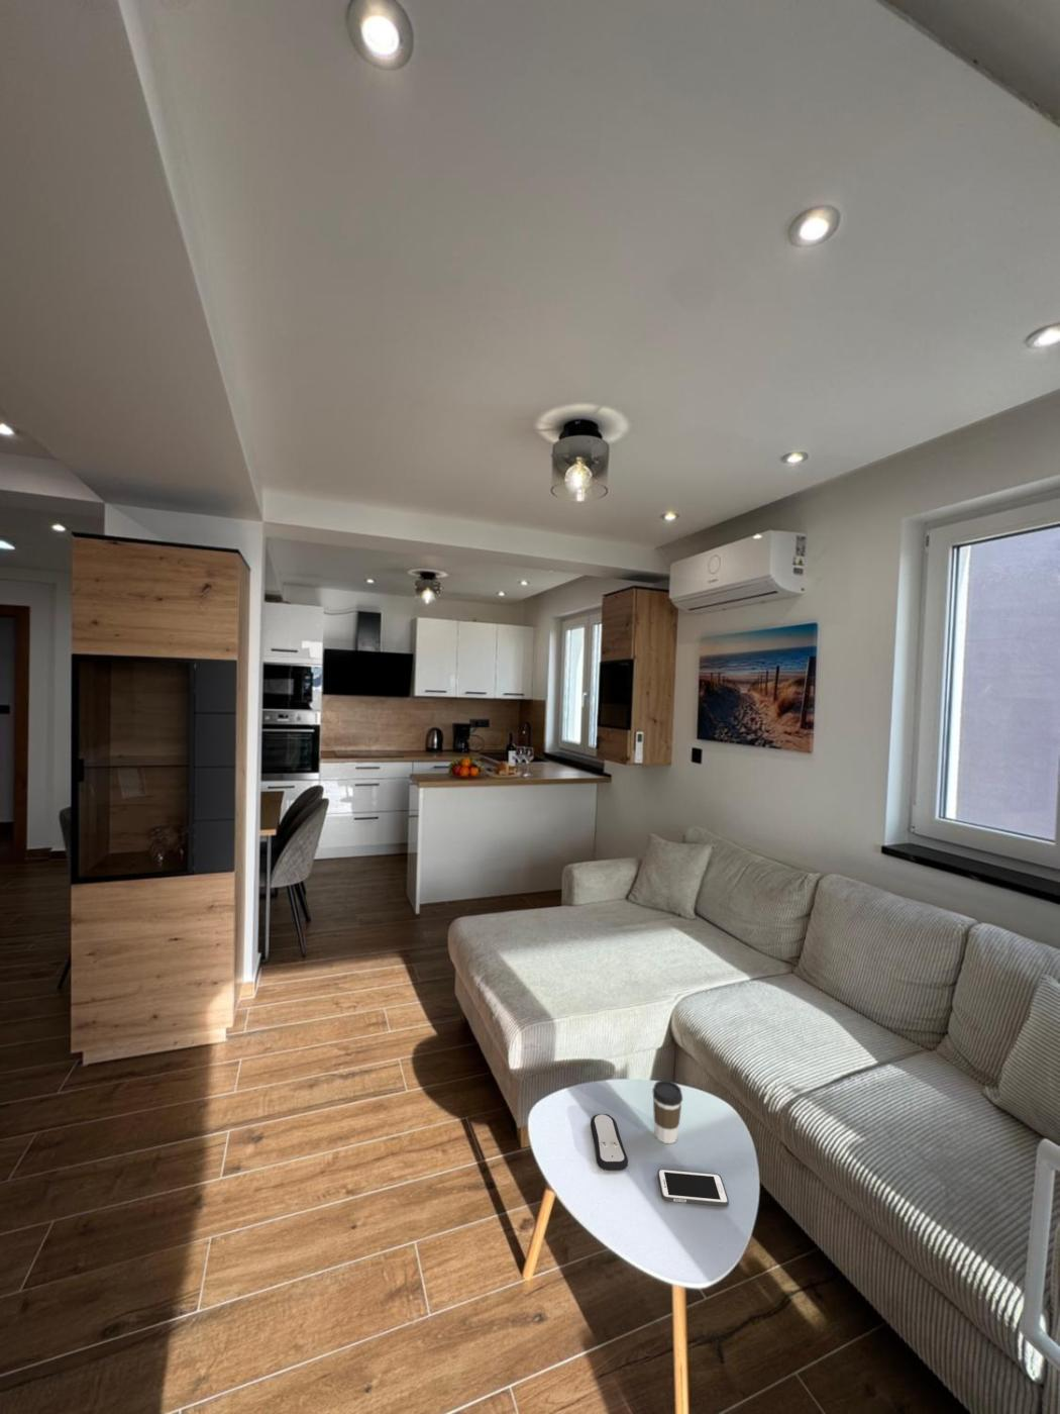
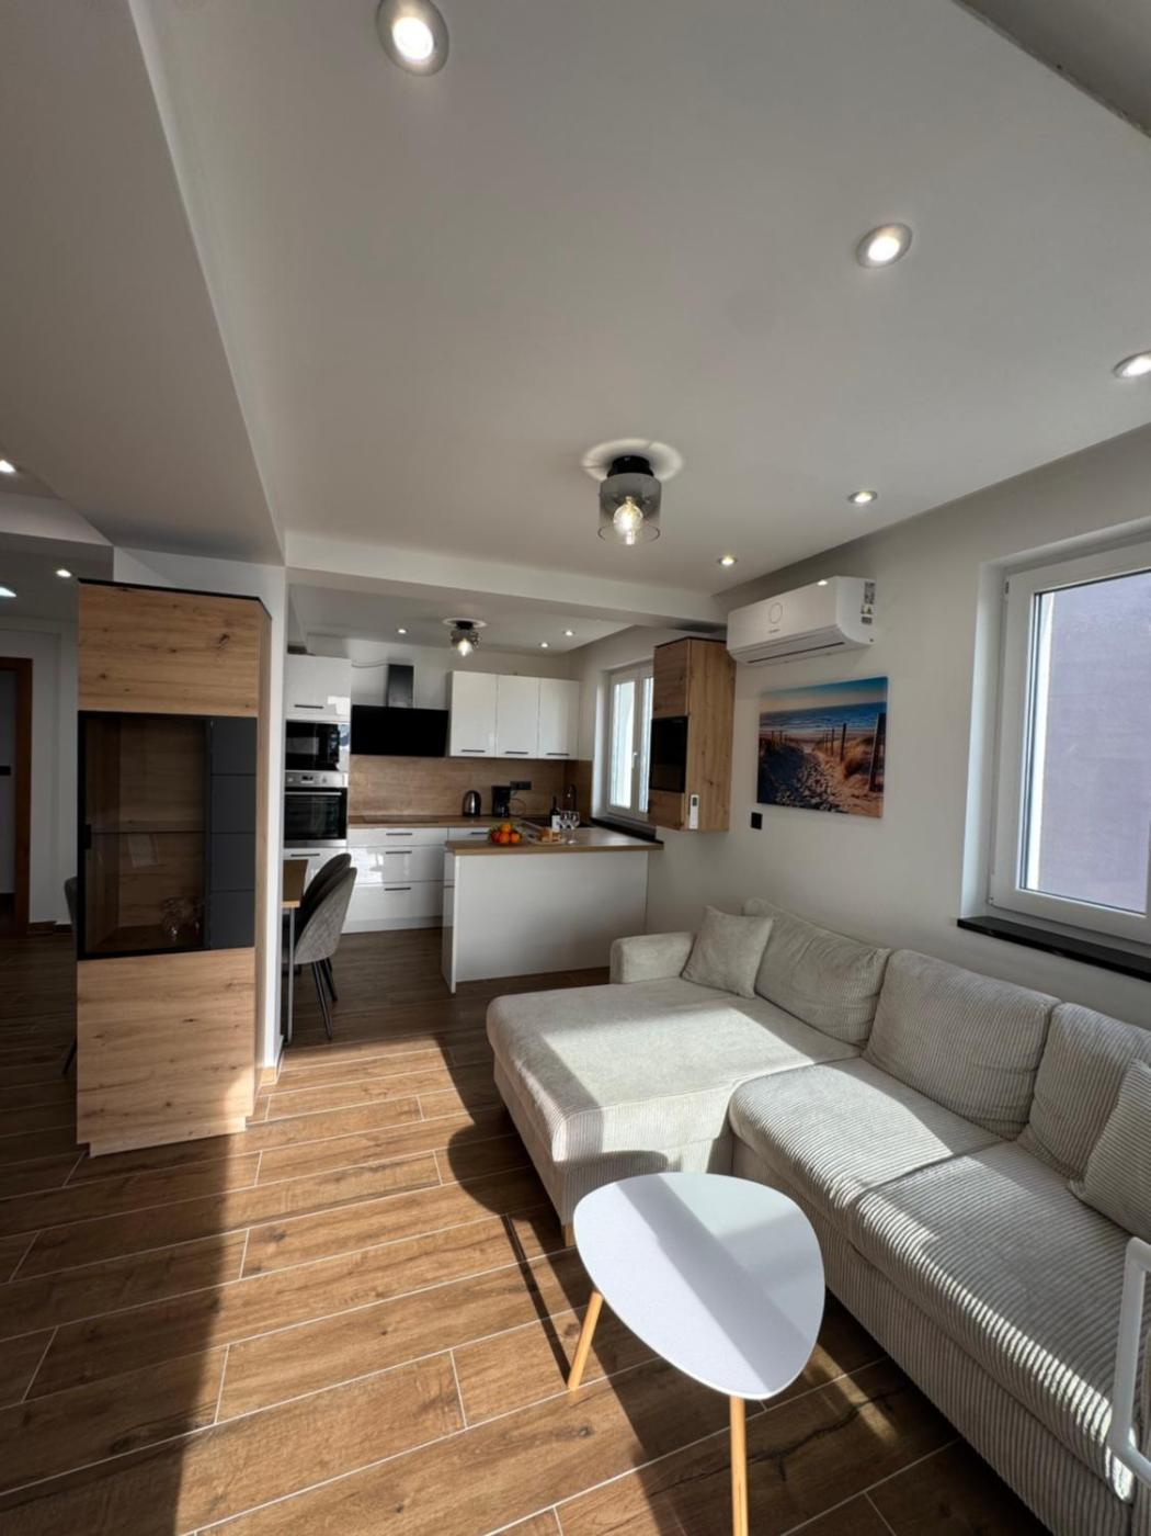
- remote control [589,1113,629,1171]
- coffee cup [651,1079,684,1145]
- cell phone [656,1169,730,1207]
